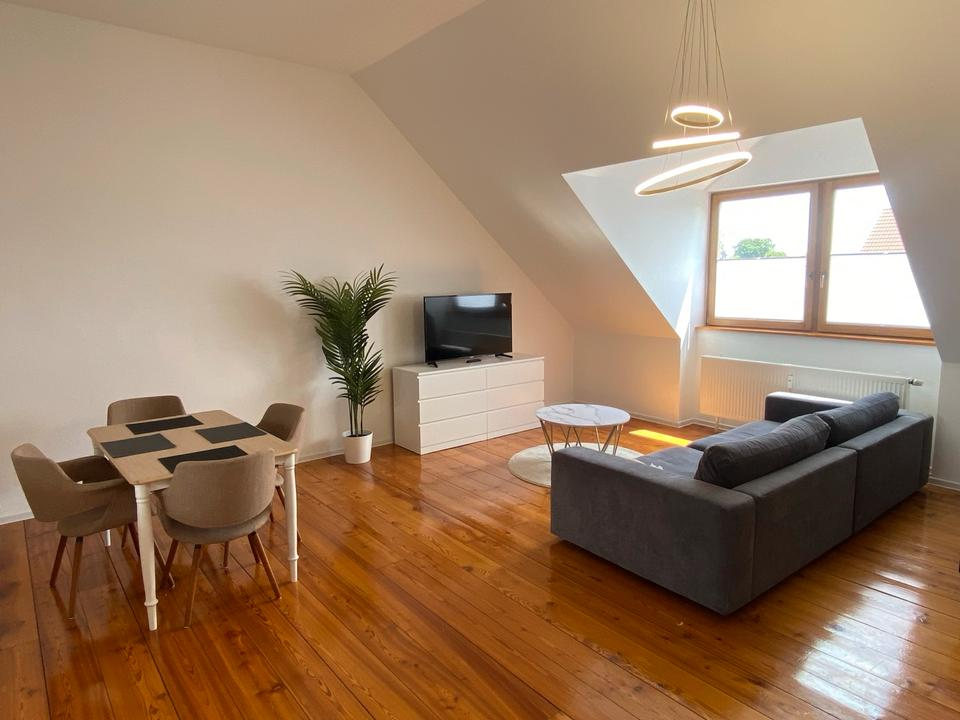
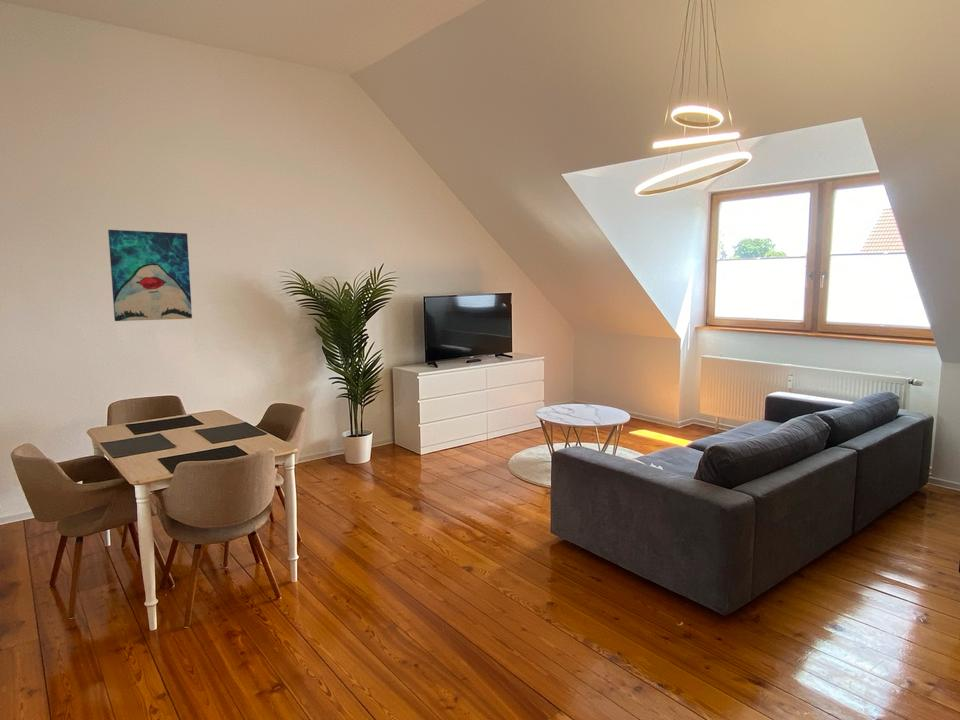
+ wall art [107,229,193,322]
